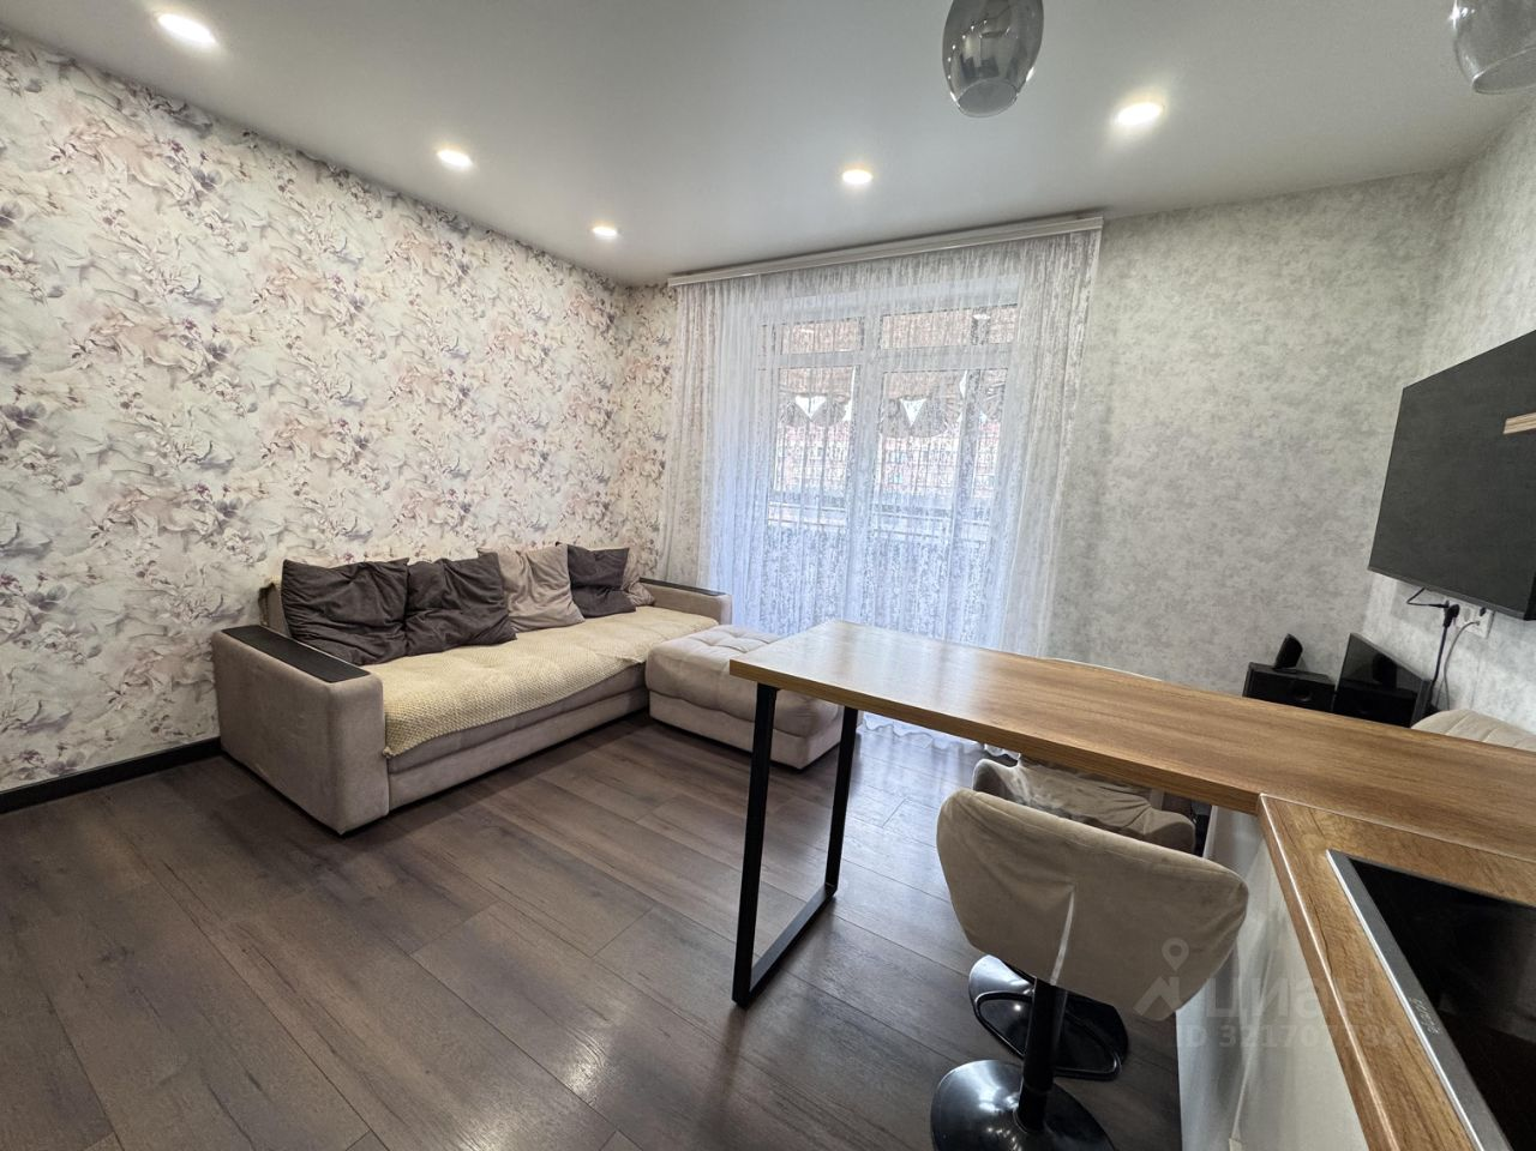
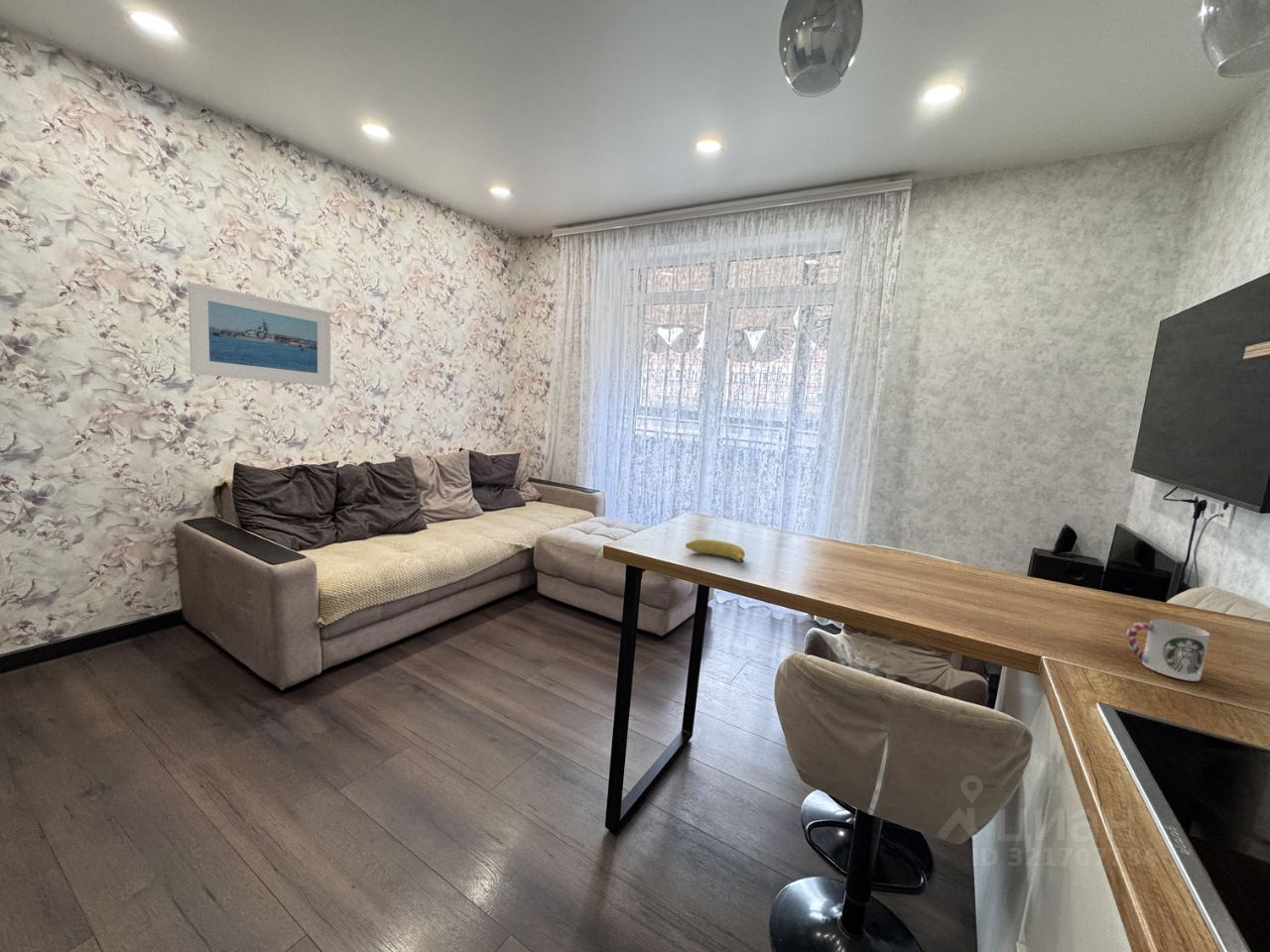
+ banana [685,538,746,563]
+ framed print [187,282,331,388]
+ cup [1125,618,1210,682]
